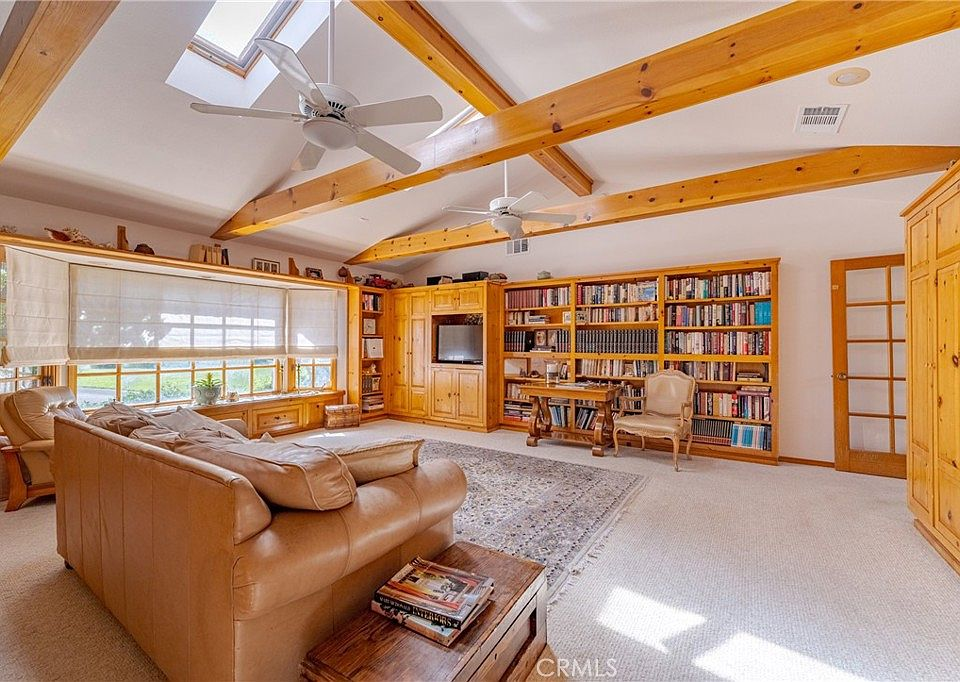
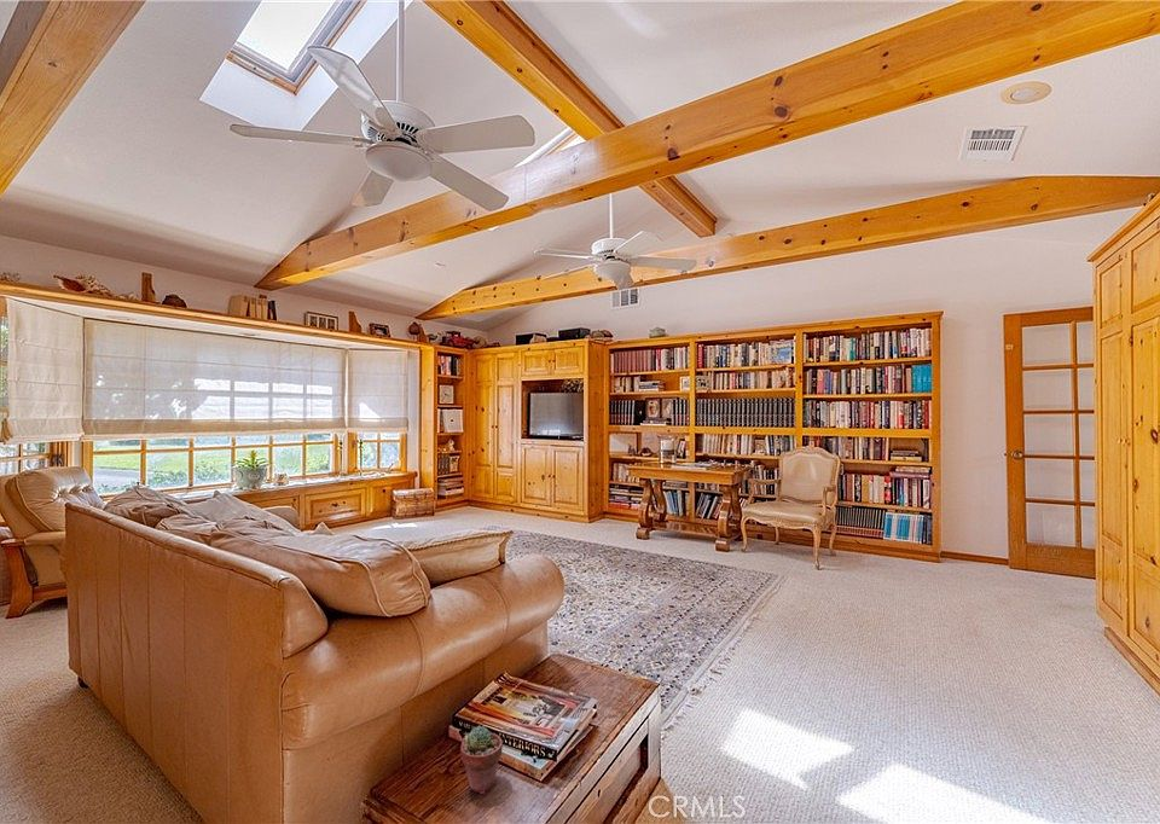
+ potted succulent [459,724,504,795]
